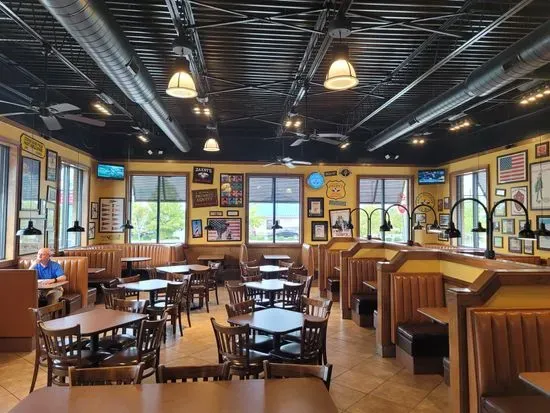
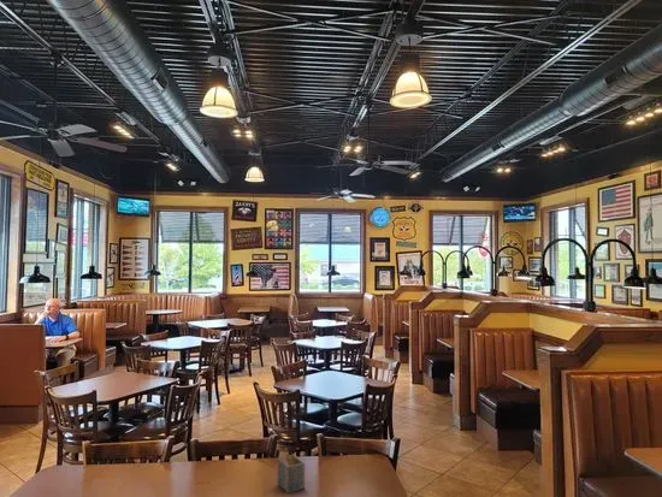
+ napkin holder [277,446,306,495]
